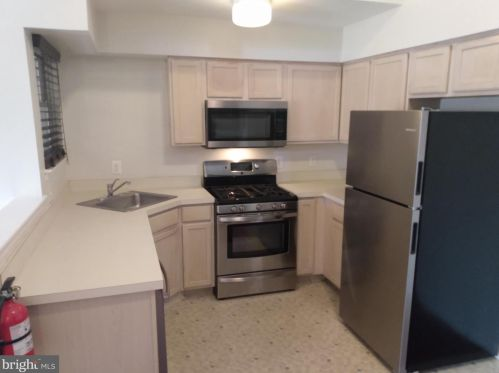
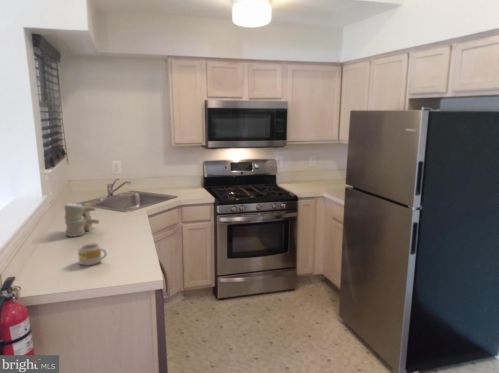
+ anatomical model [63,201,100,238]
+ mug [77,242,108,267]
